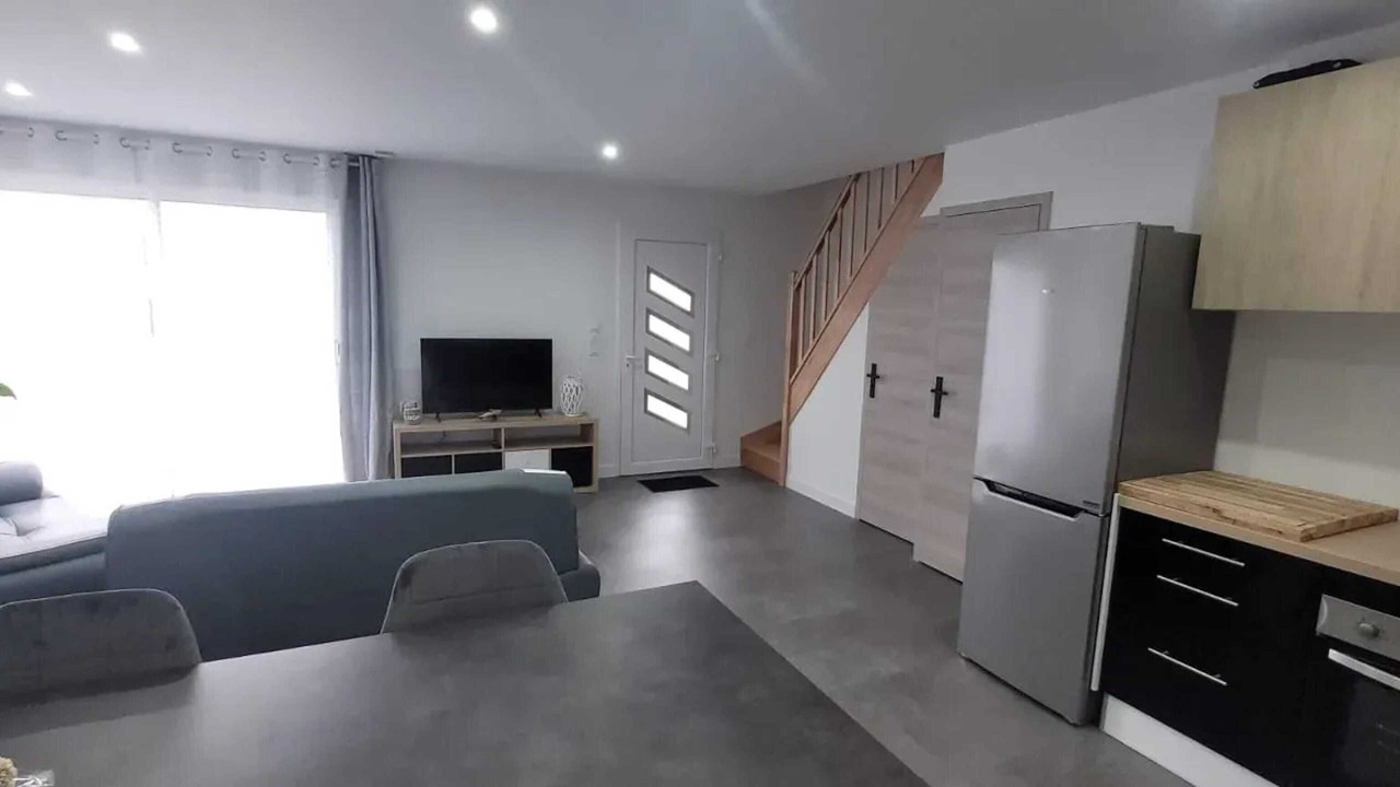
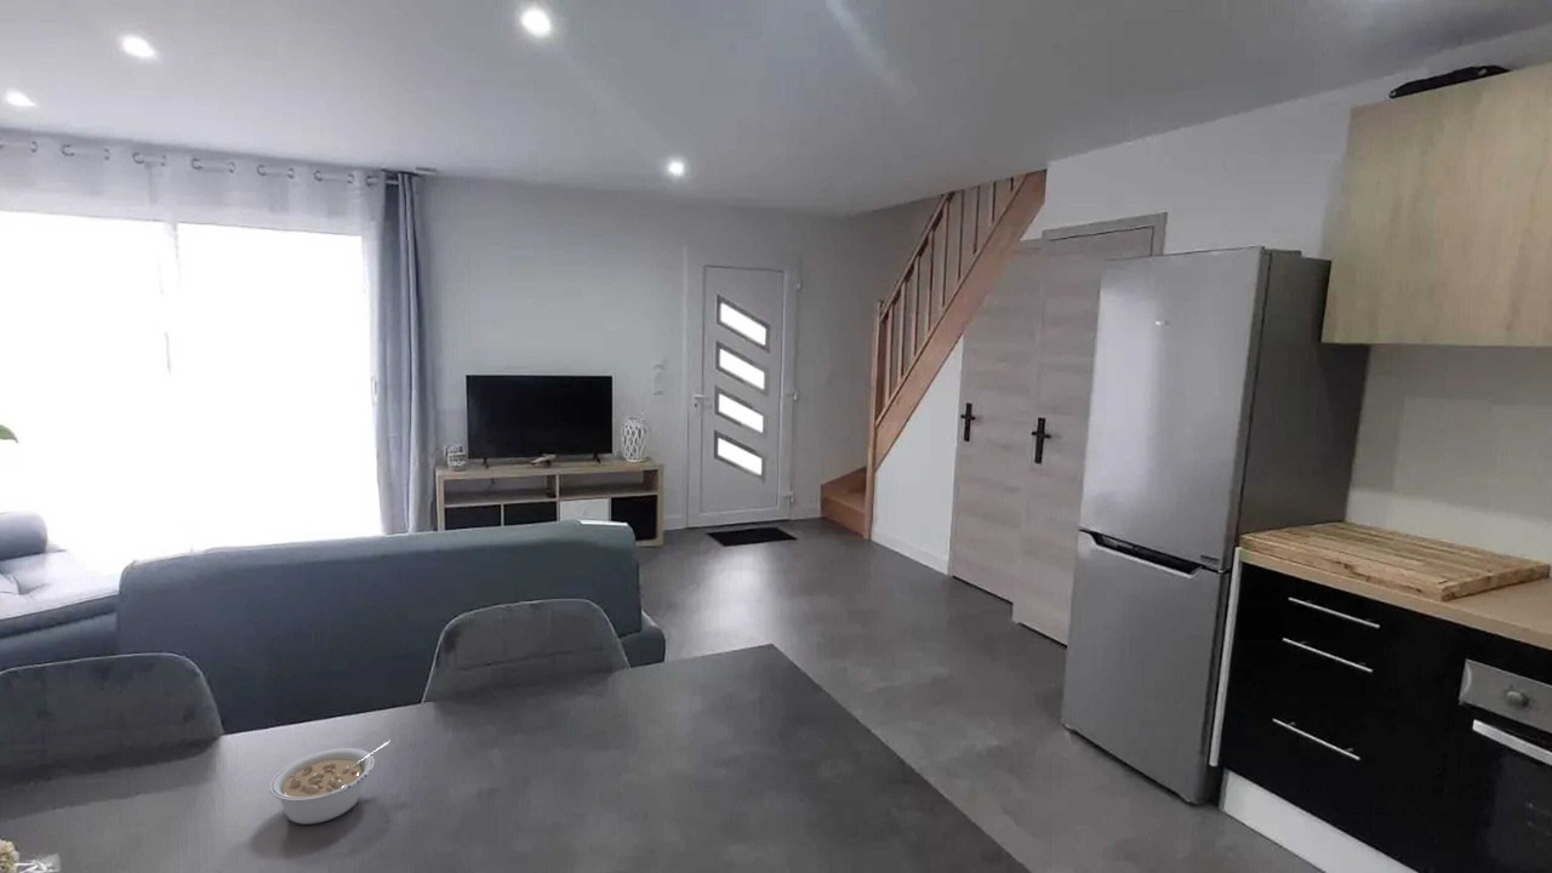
+ legume [268,738,392,826]
